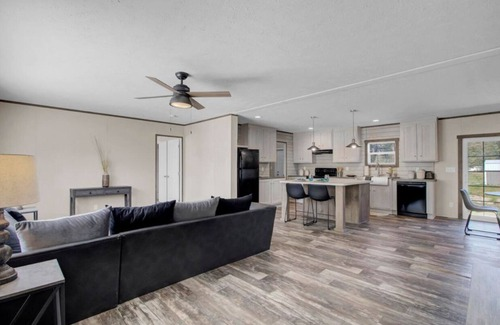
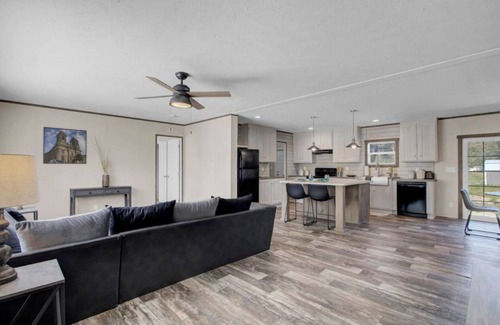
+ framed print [42,126,88,165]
